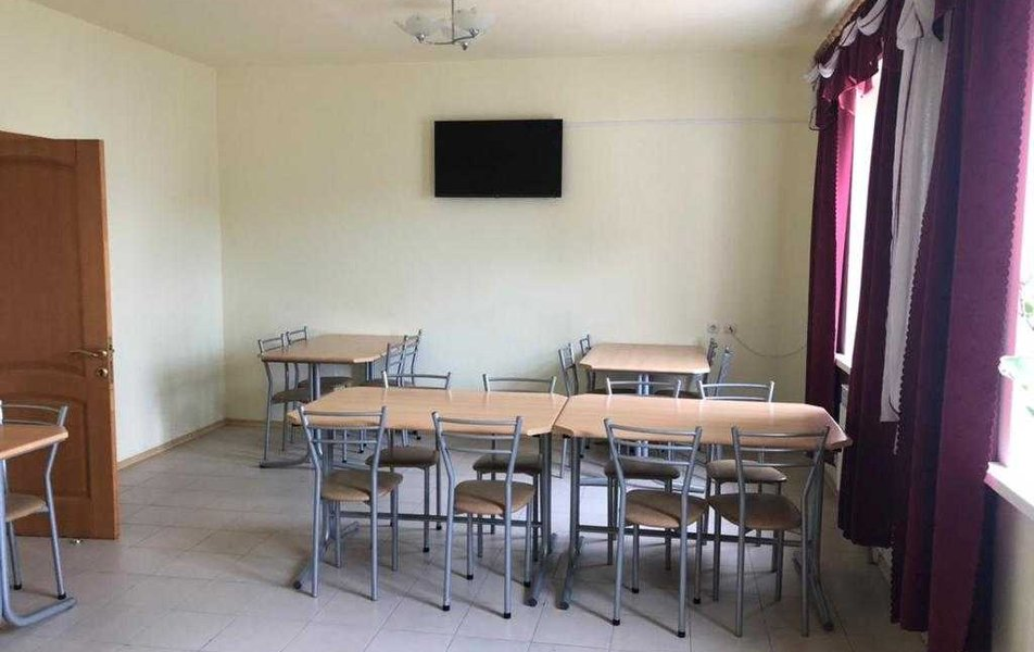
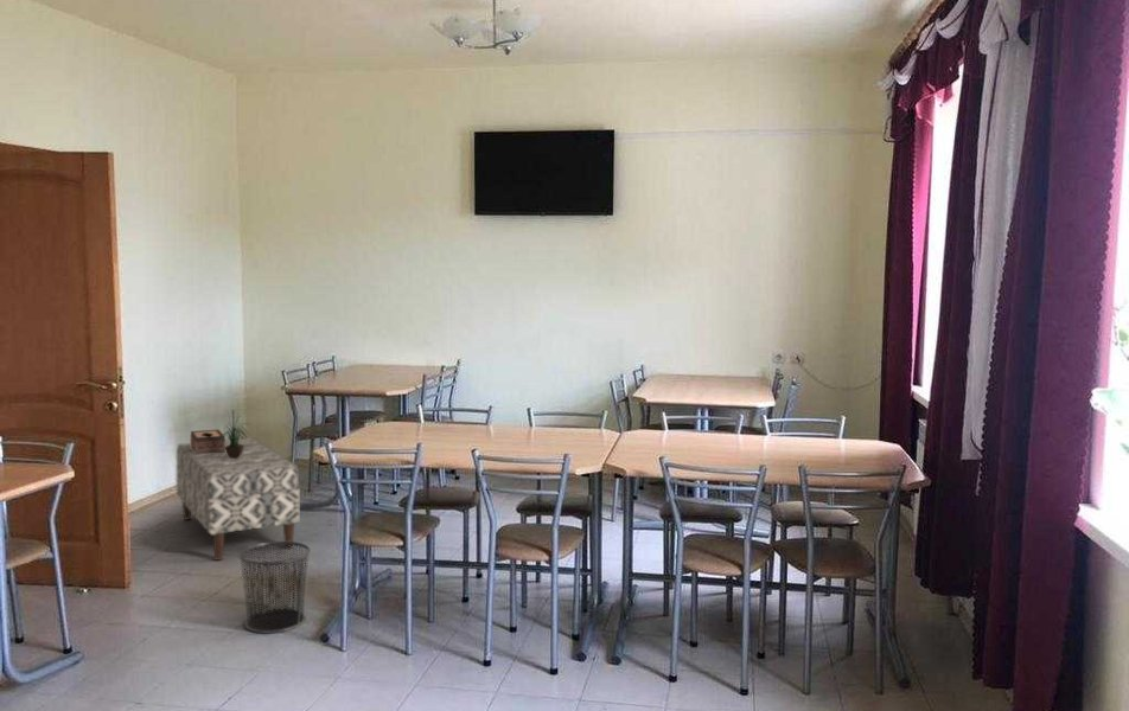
+ waste bin [237,540,312,635]
+ potted plant [219,411,250,459]
+ tissue box [190,429,227,455]
+ bench [174,437,301,562]
